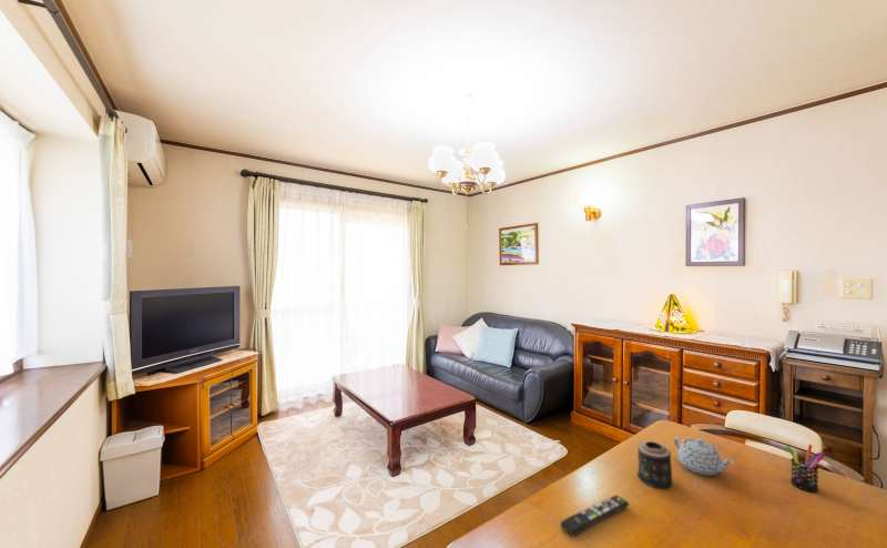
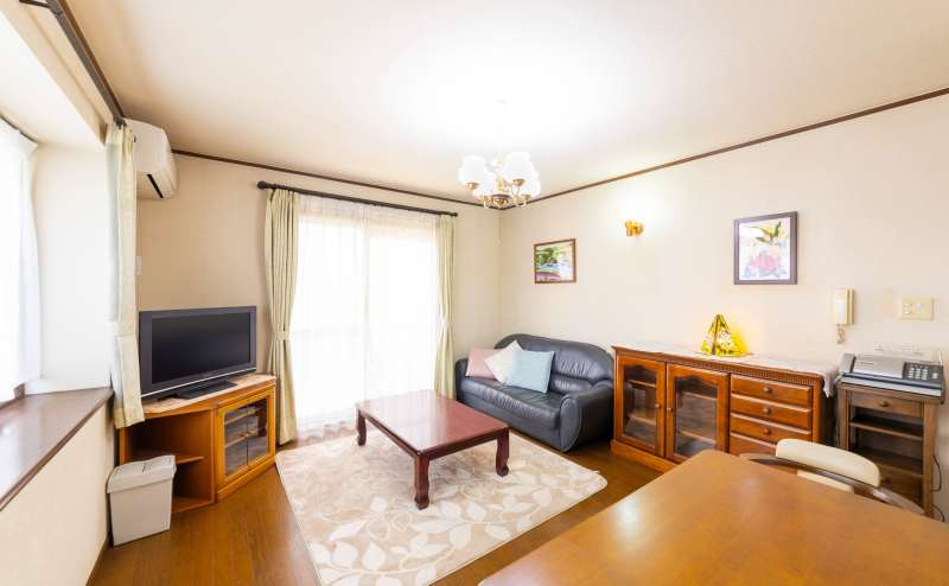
- remote control [559,494,630,538]
- candle [636,440,675,490]
- pen holder [785,444,826,493]
- teapot [672,436,735,477]
